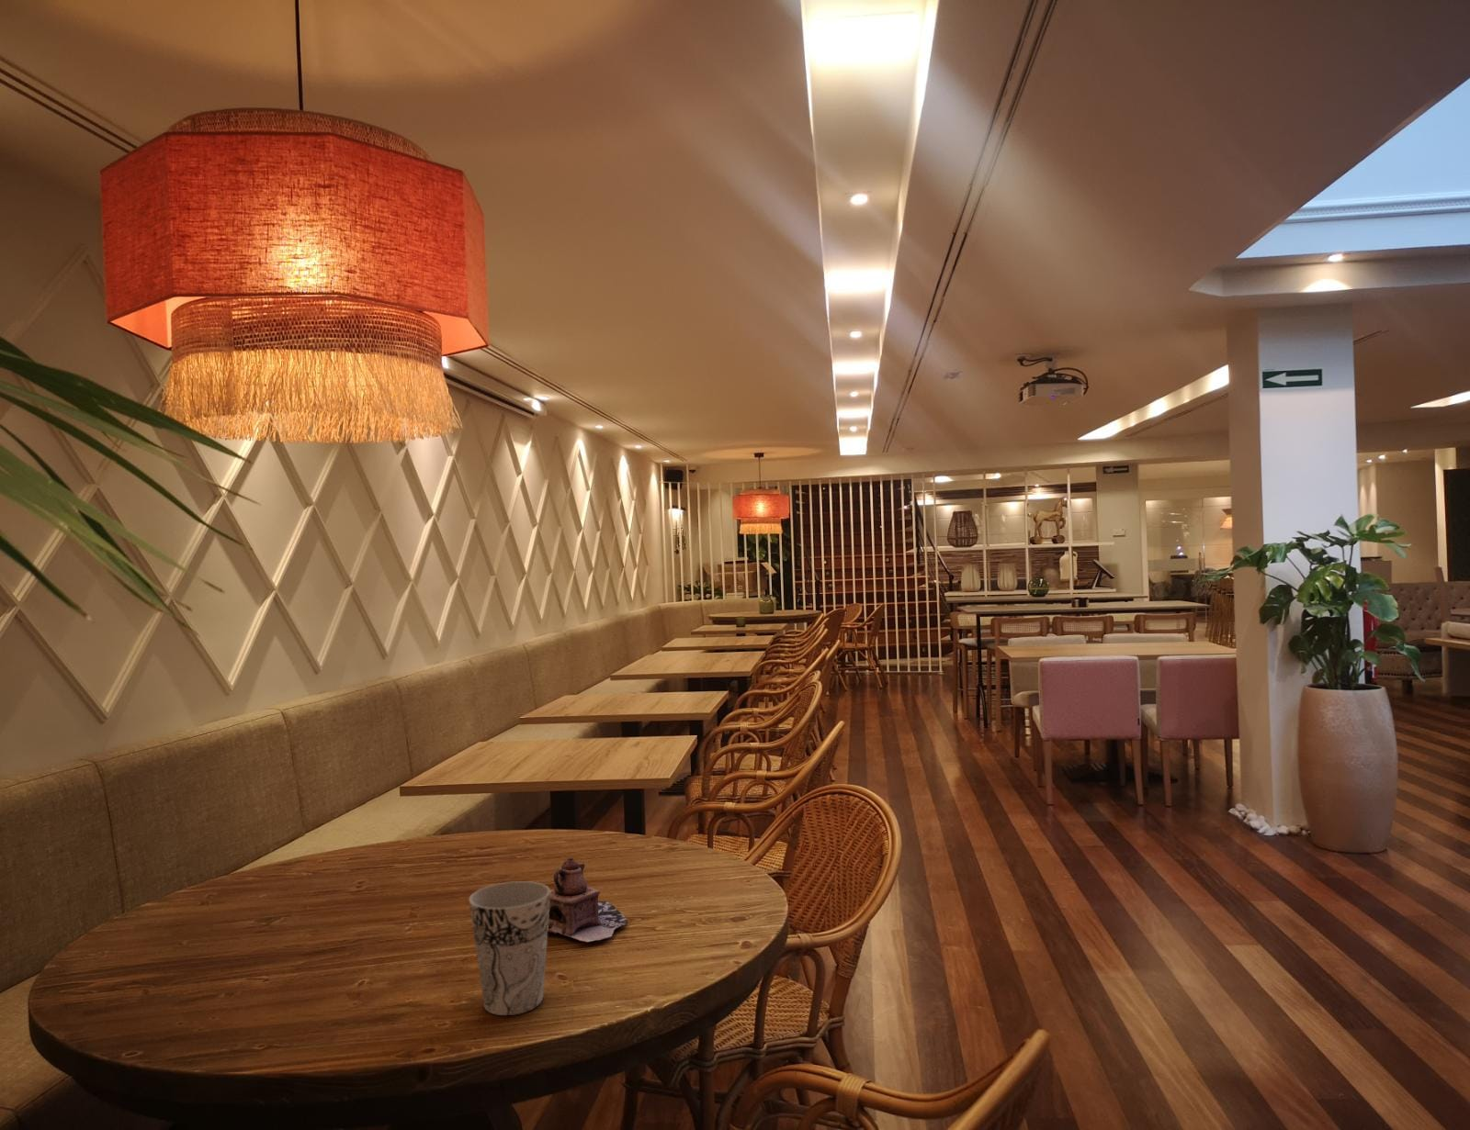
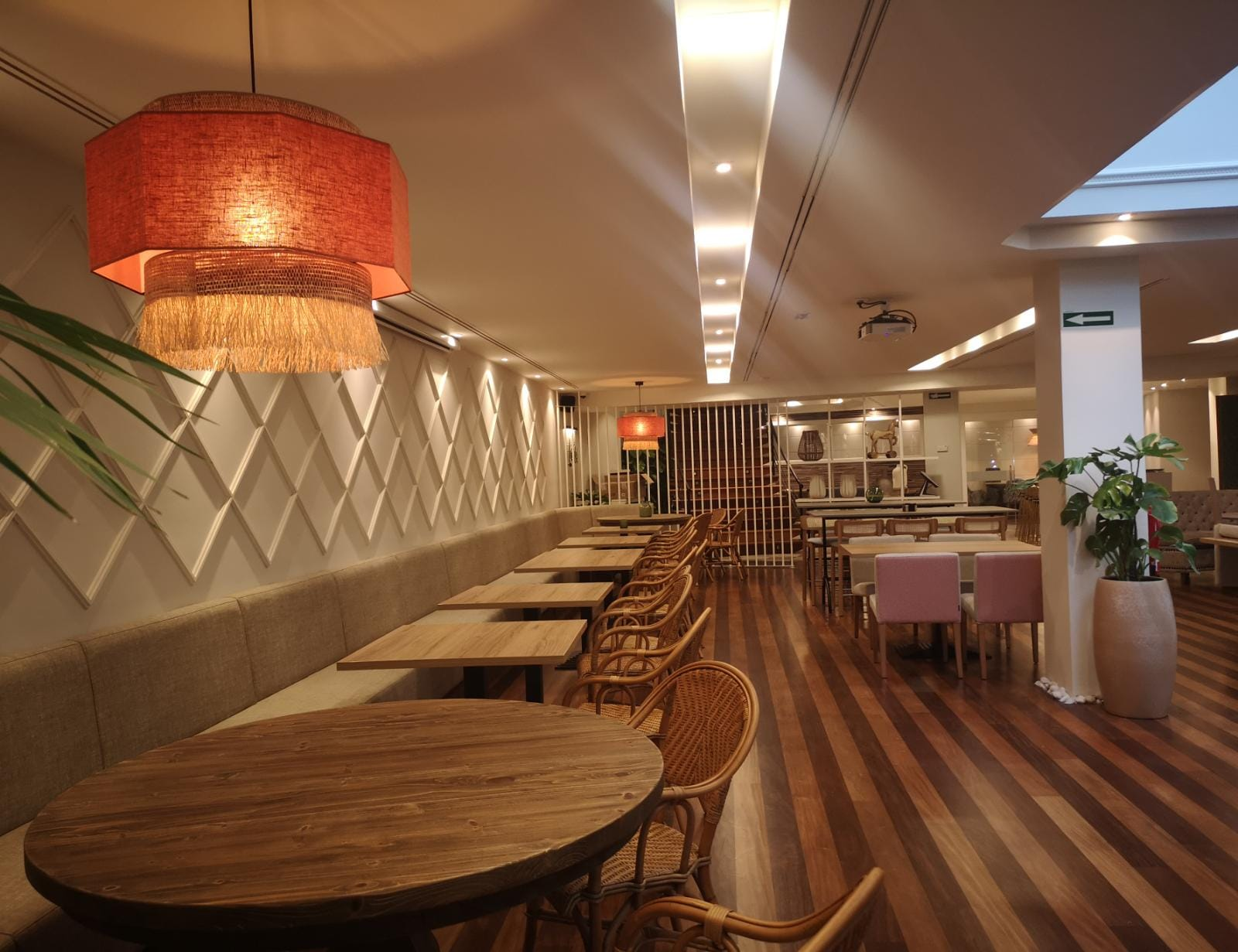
- cup [468,881,551,1016]
- teapot [547,857,628,944]
